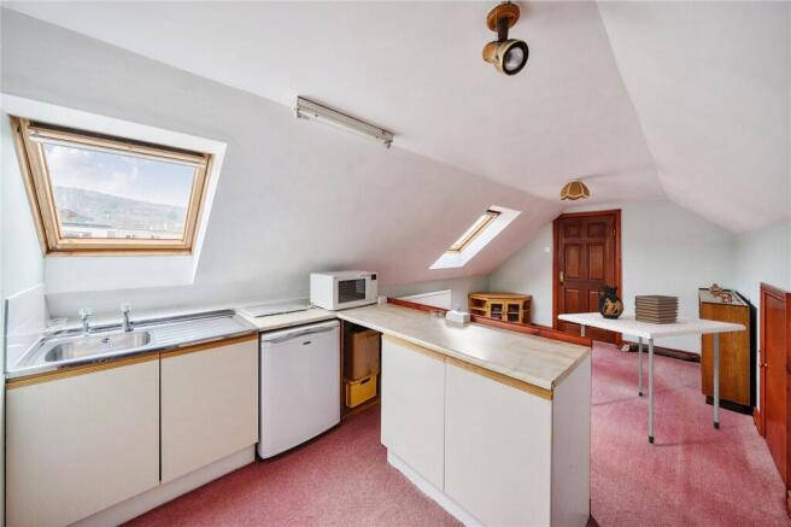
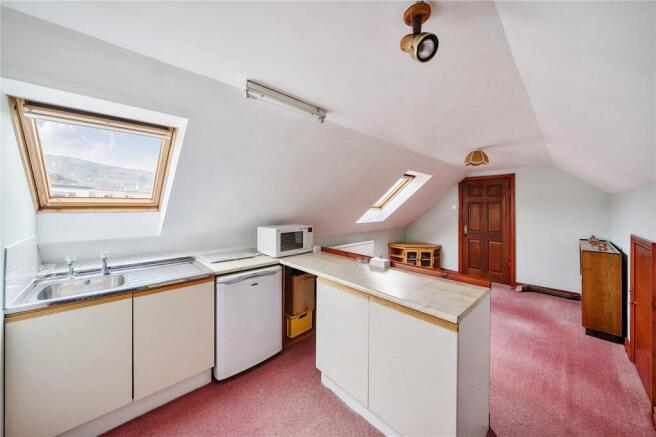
- ceramic jug [596,285,625,320]
- dining table [557,310,746,445]
- book stack [633,294,680,324]
